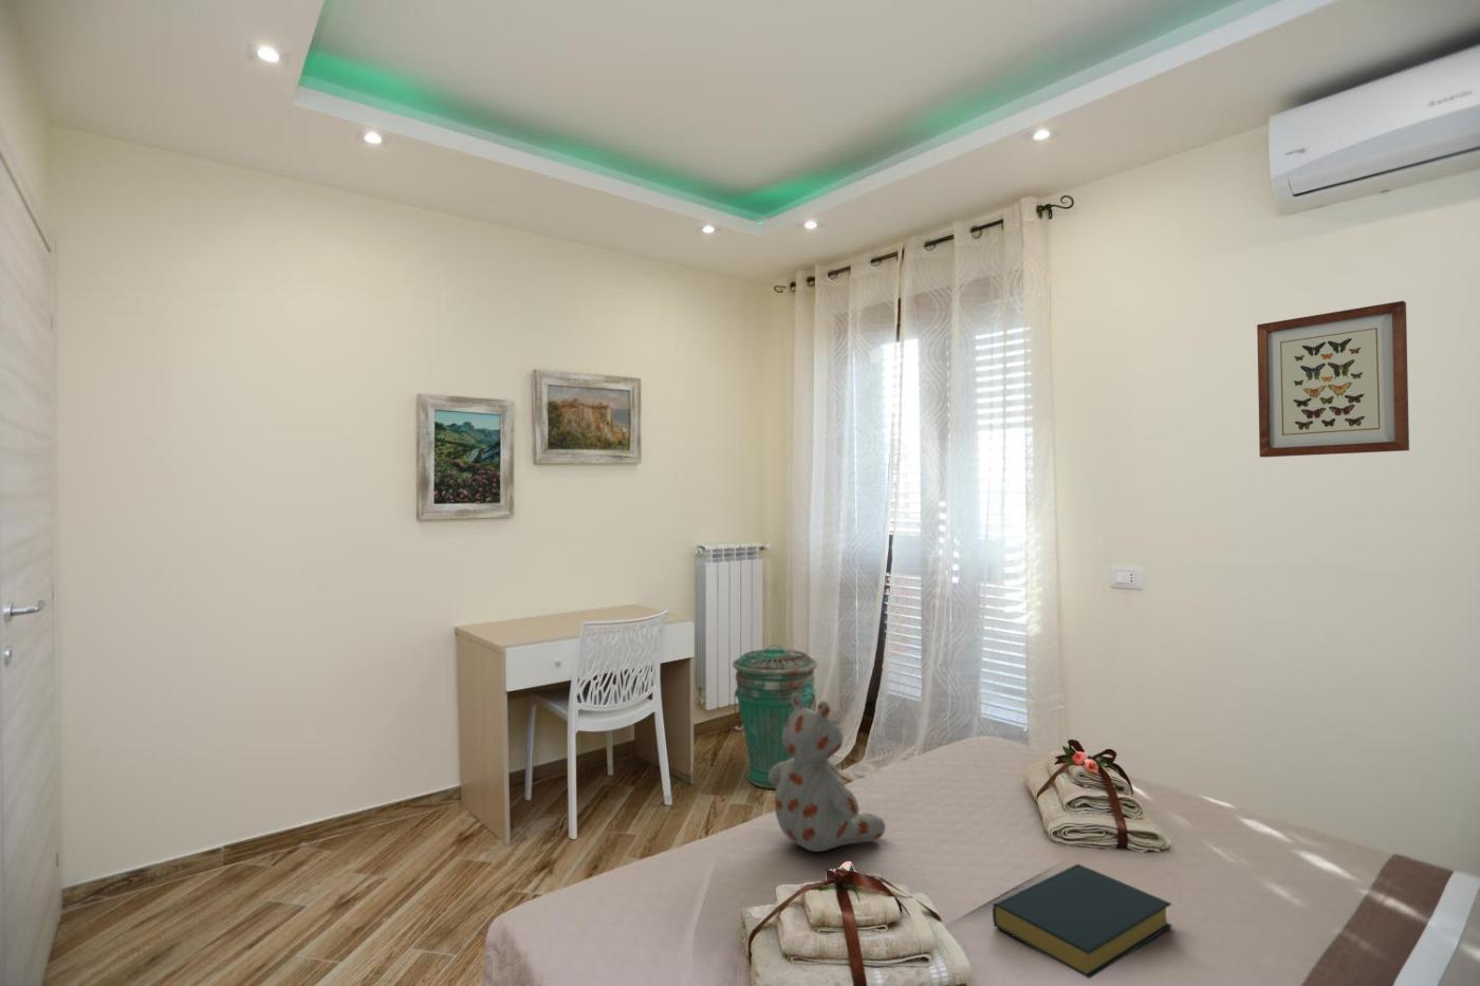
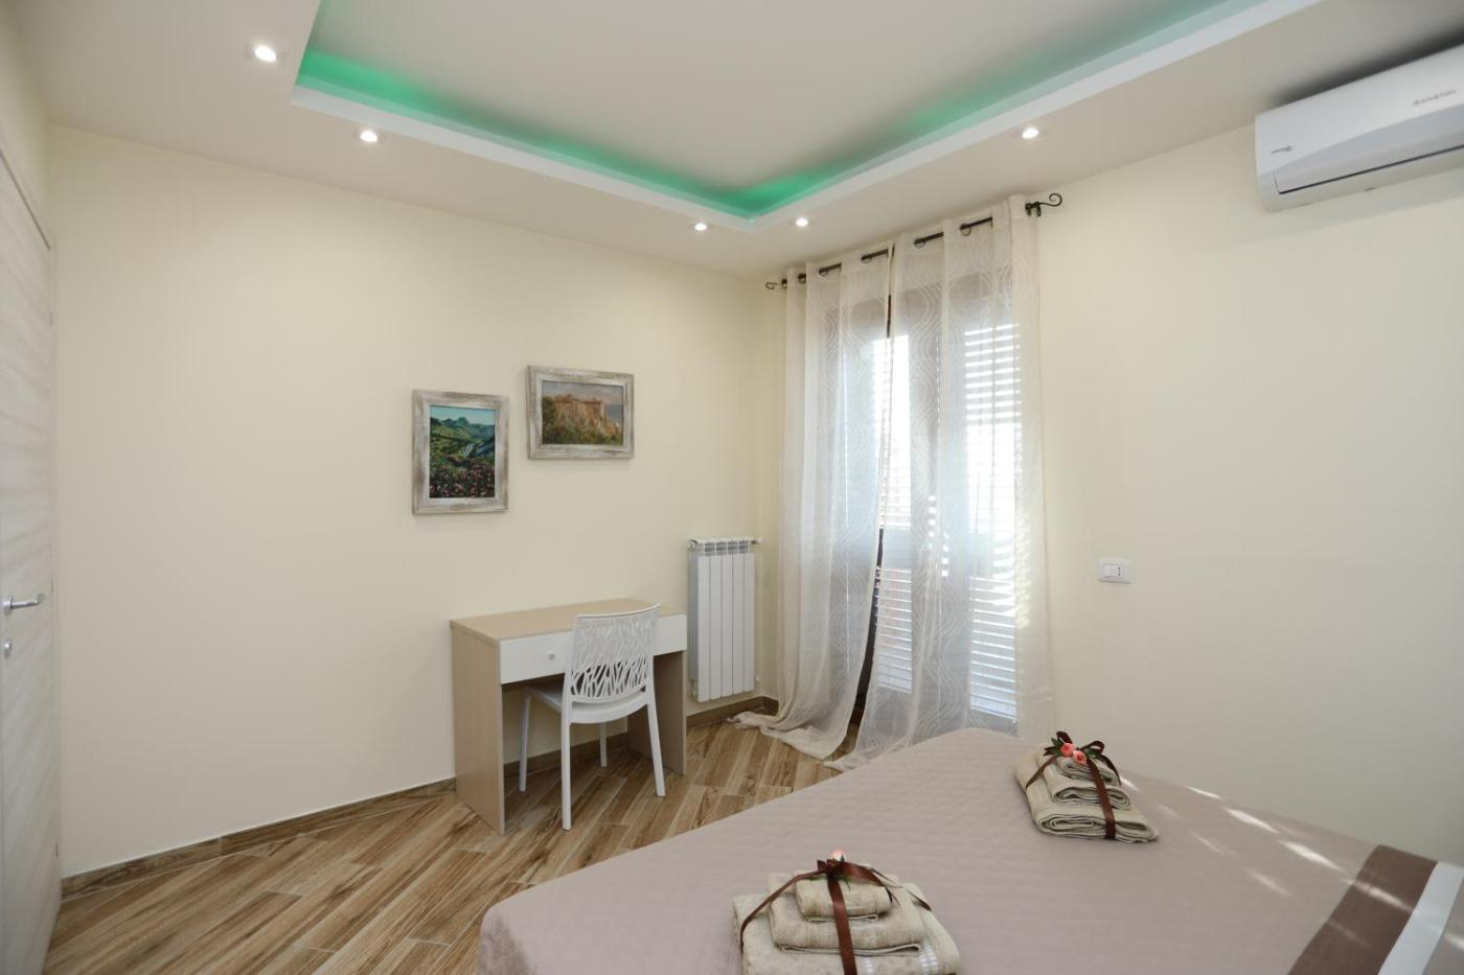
- wall art [1256,300,1411,459]
- trash can [732,644,819,790]
- hardback book [991,863,1173,979]
- stuffed bear [768,692,887,853]
